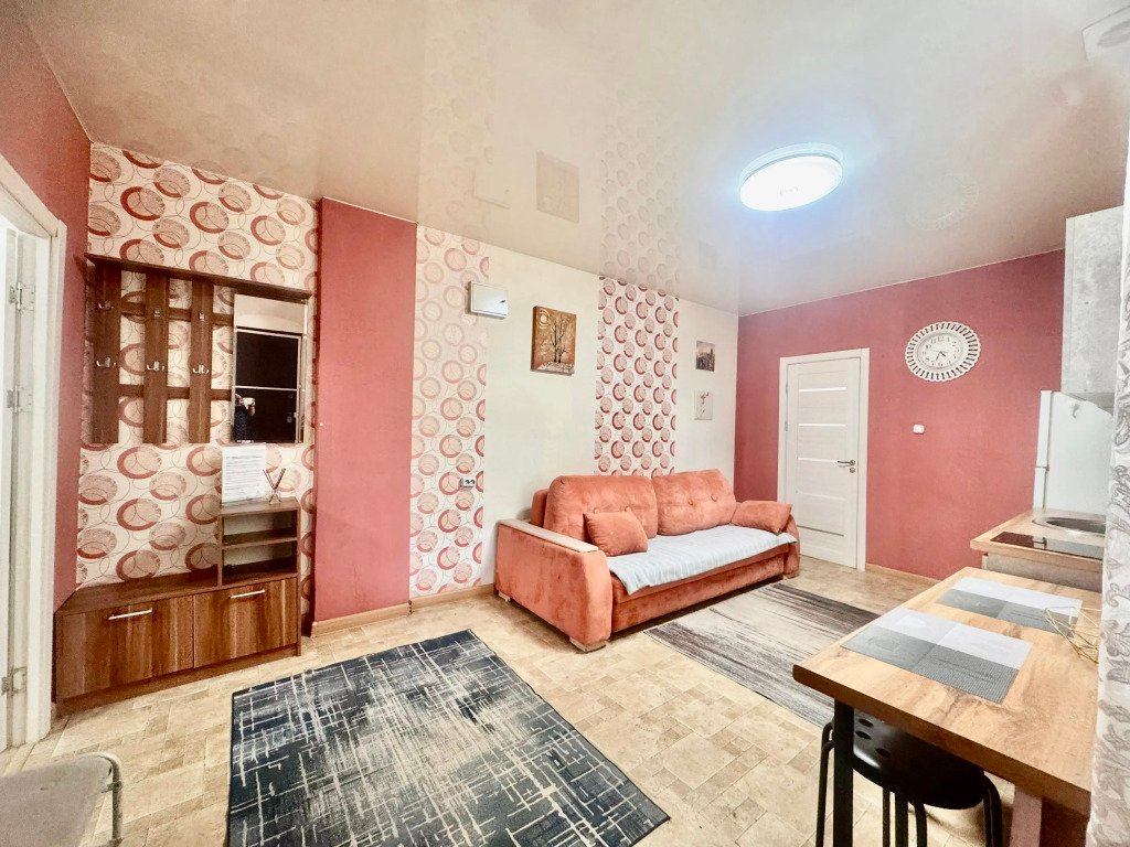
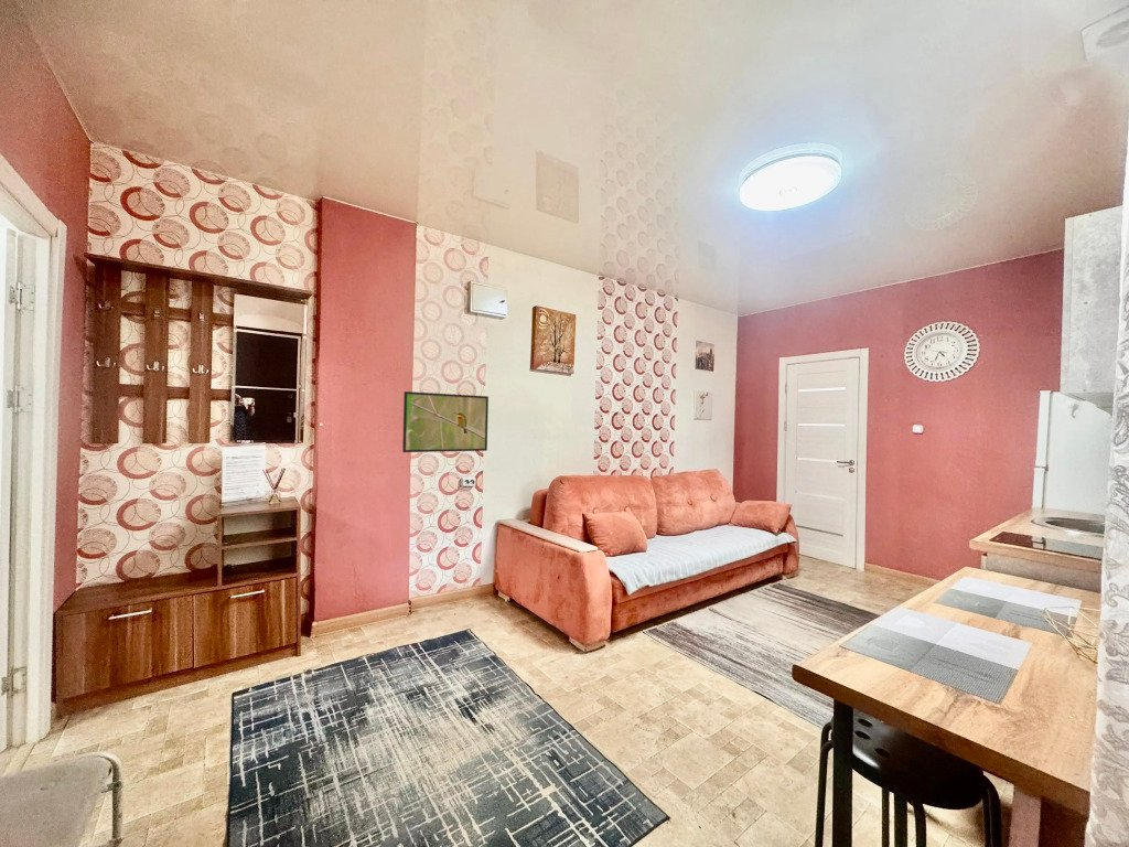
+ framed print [401,390,490,453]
